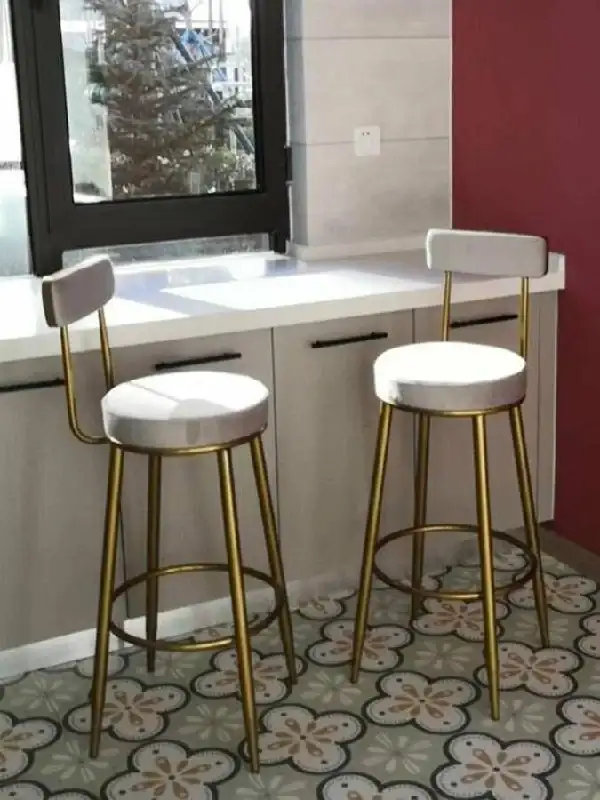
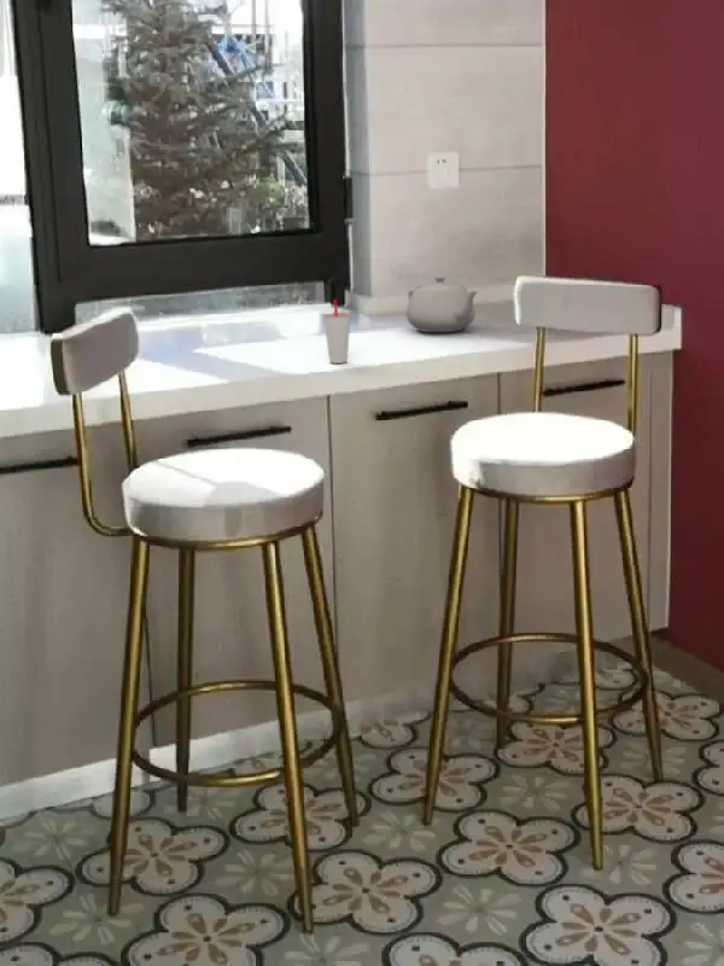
+ teapot [405,274,479,333]
+ cup [322,298,352,365]
